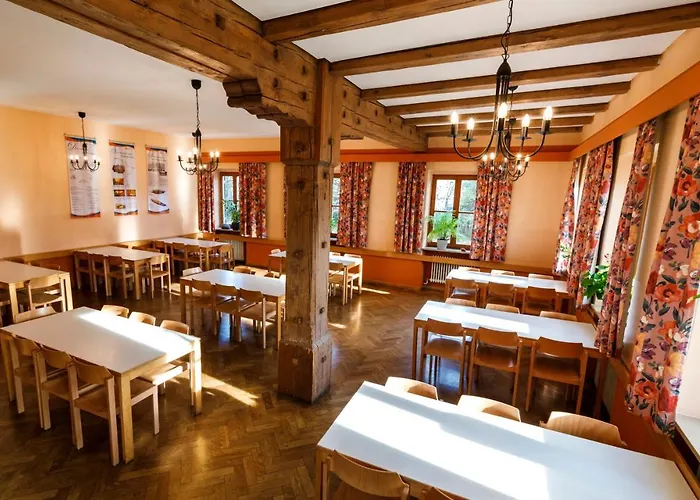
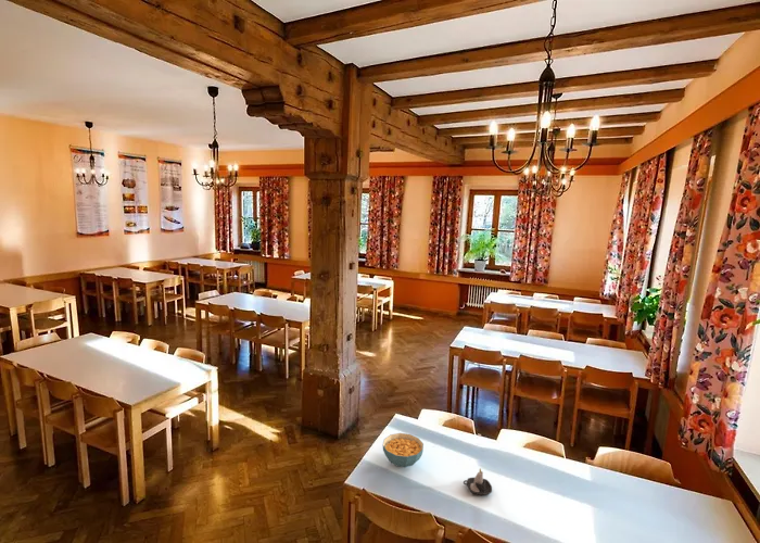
+ cereal bowl [382,432,425,468]
+ candle [463,467,493,496]
